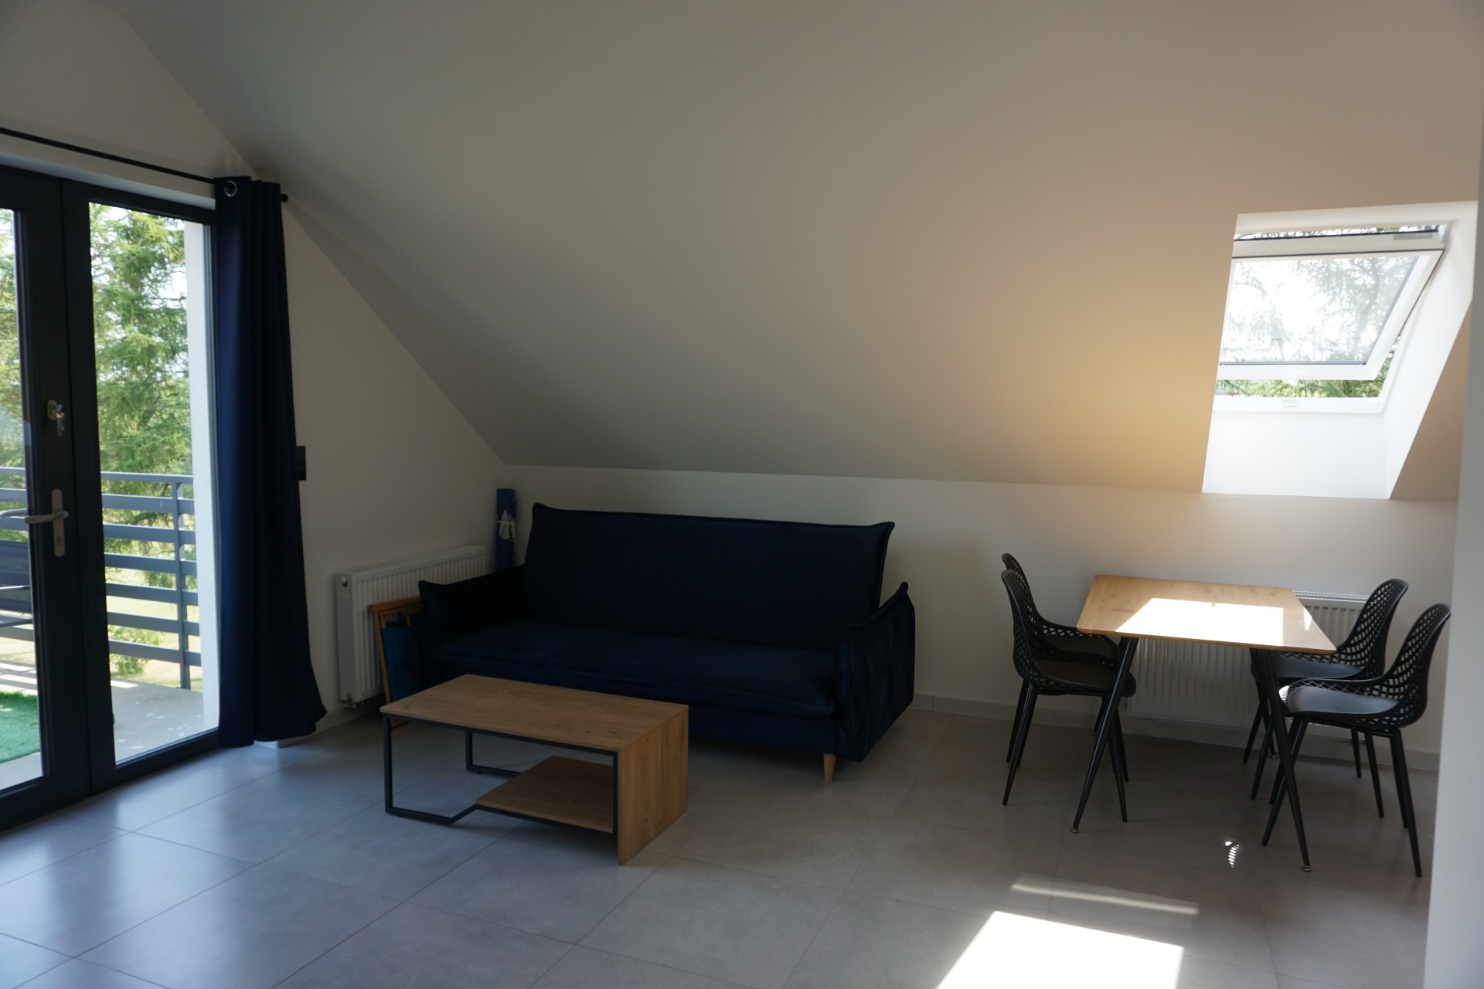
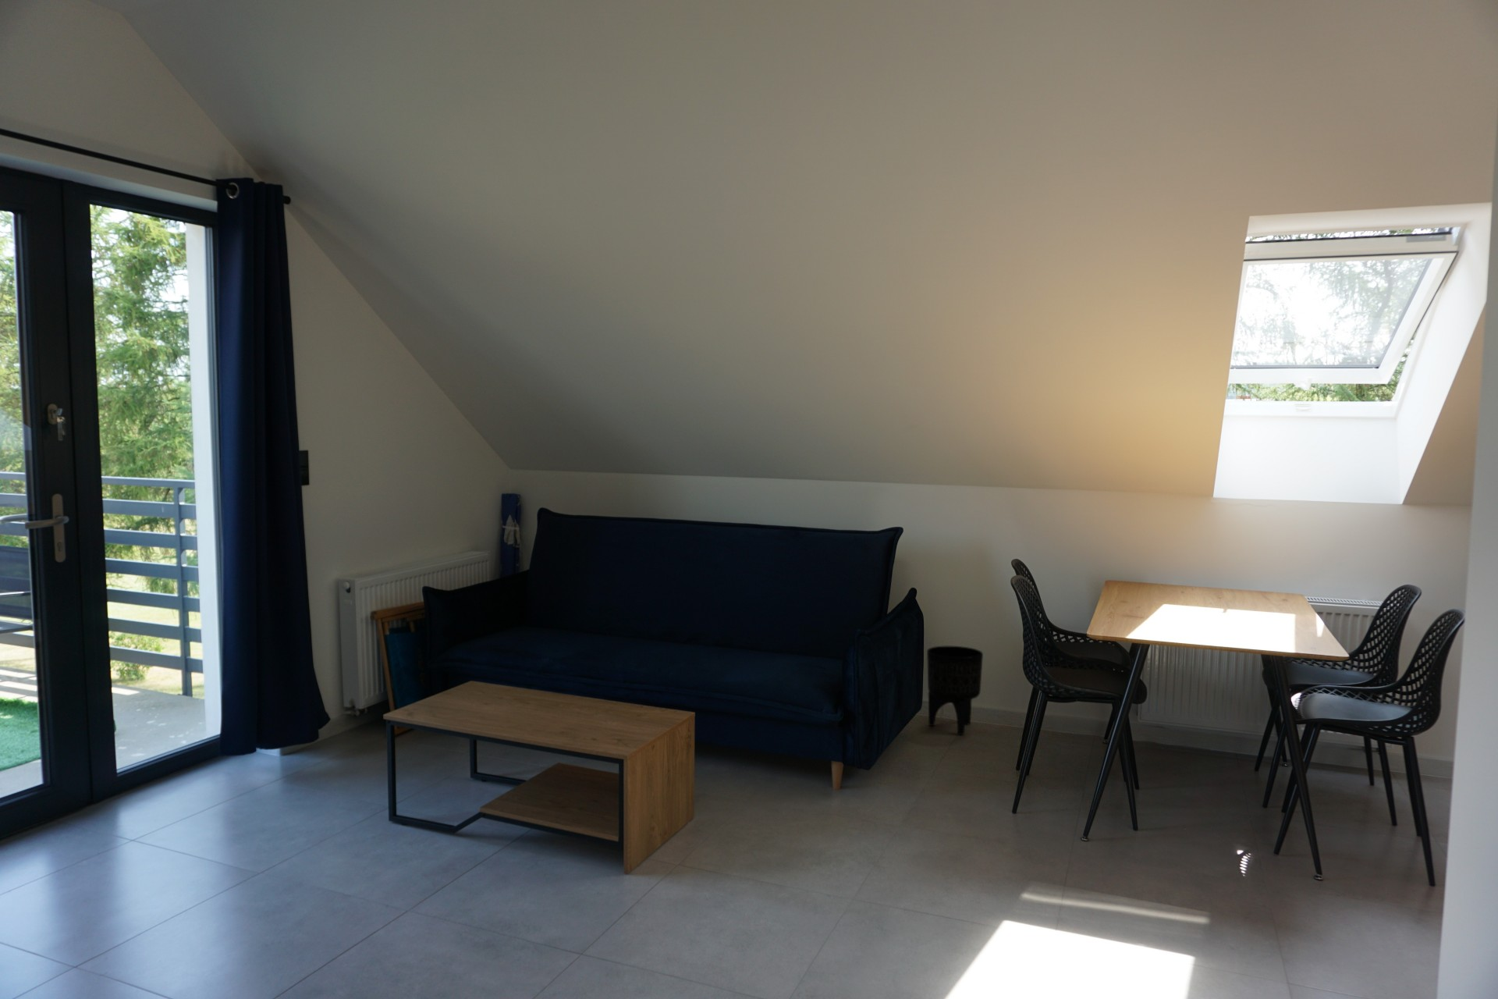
+ planter [926,646,984,735]
